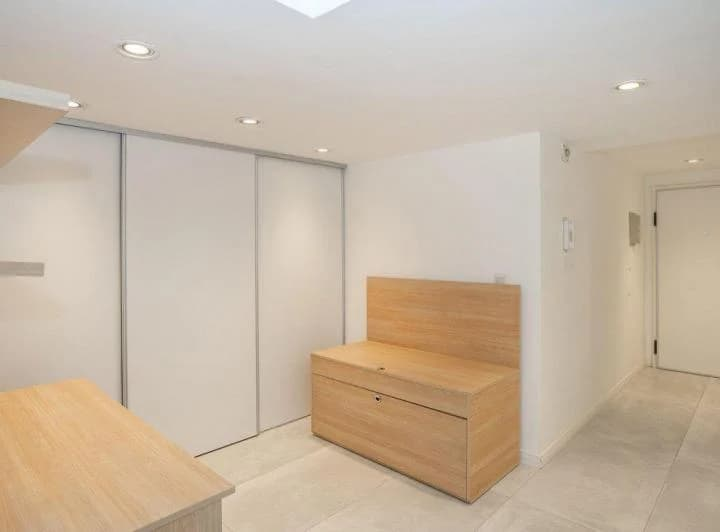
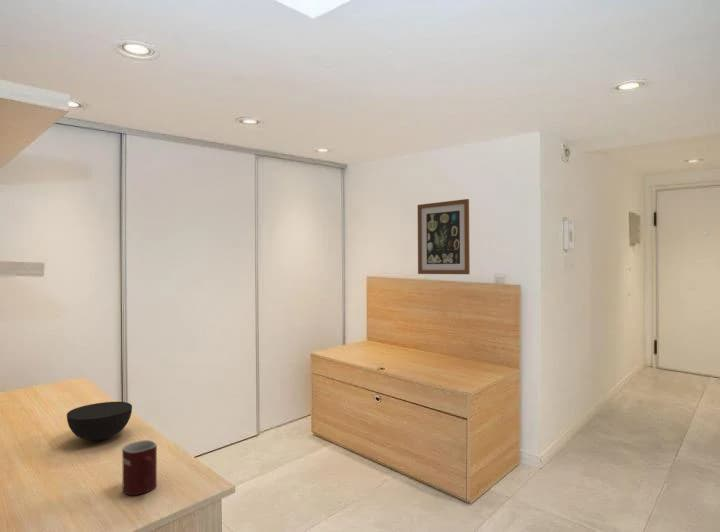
+ mug [121,439,158,496]
+ wall art [417,198,471,275]
+ bowl [66,401,133,442]
